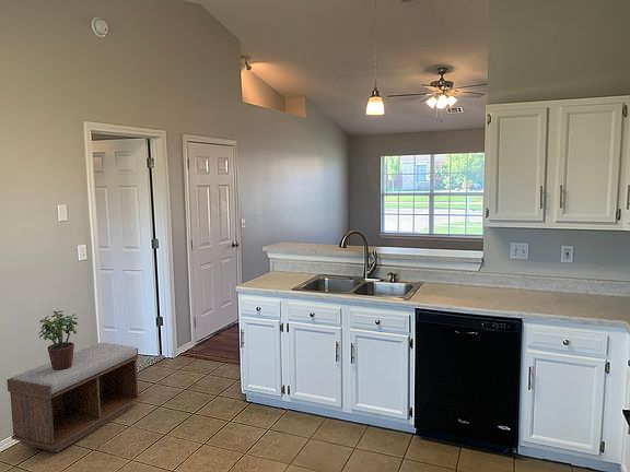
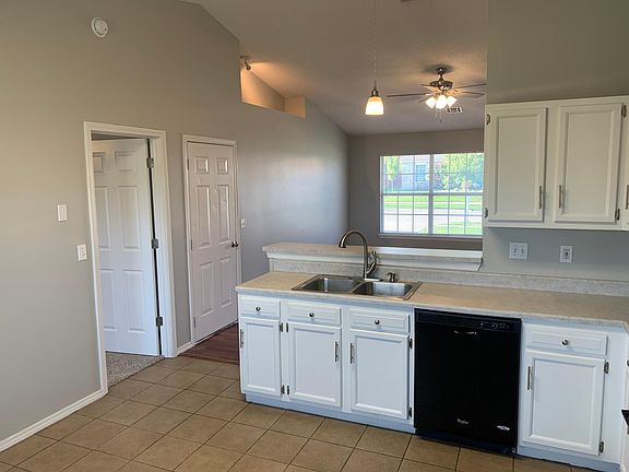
- bench [5,342,141,453]
- potted plant [37,310,79,370]
